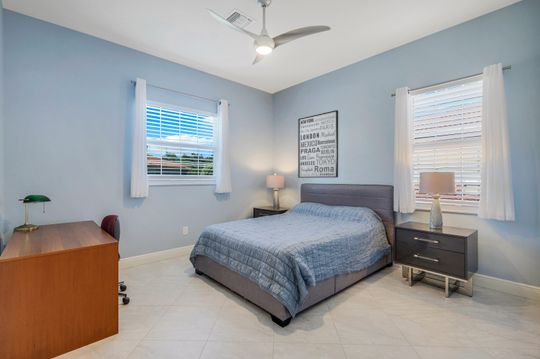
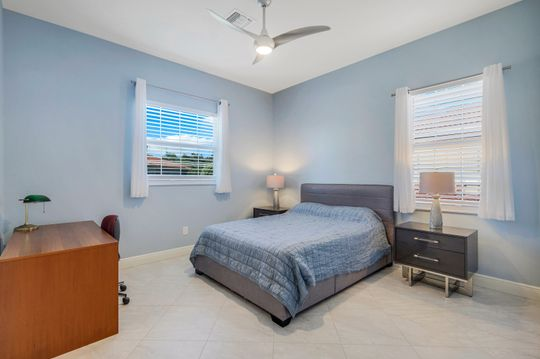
- wall art [297,109,339,179]
